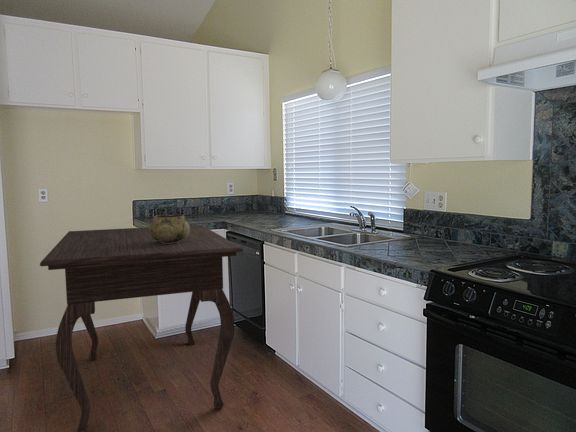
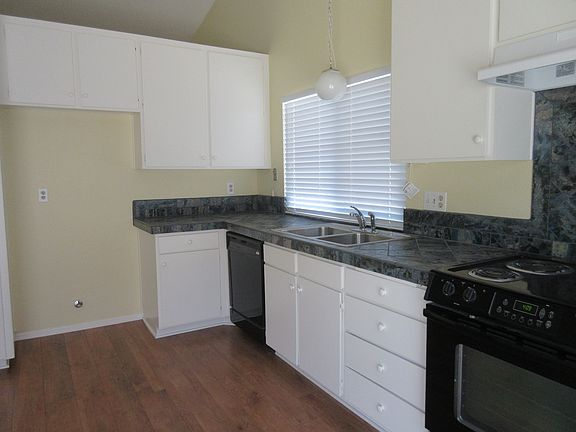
- decorative bowl [149,213,190,244]
- dining table [39,224,244,432]
